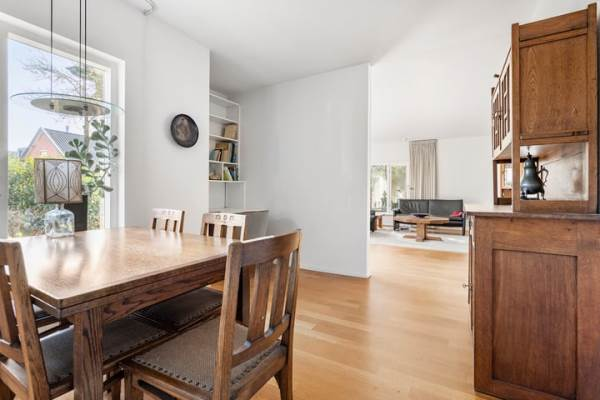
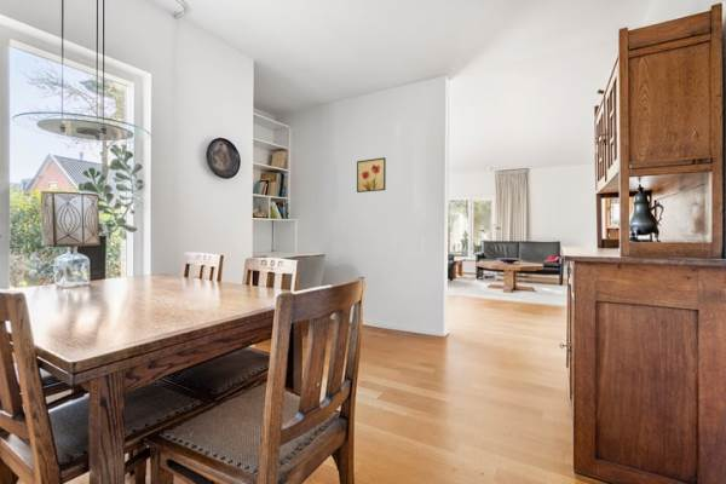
+ wall art [356,156,387,194]
